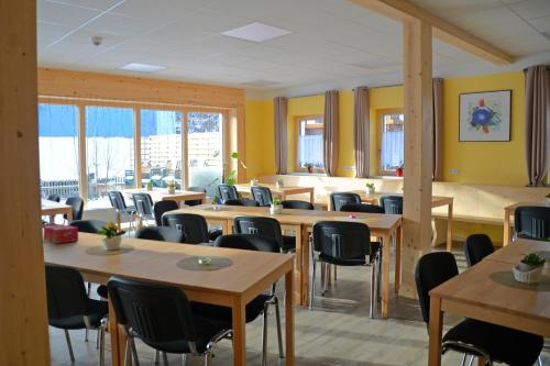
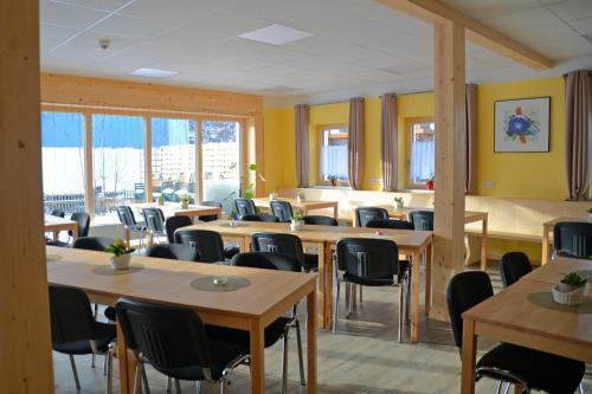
- tissue box [42,223,79,244]
